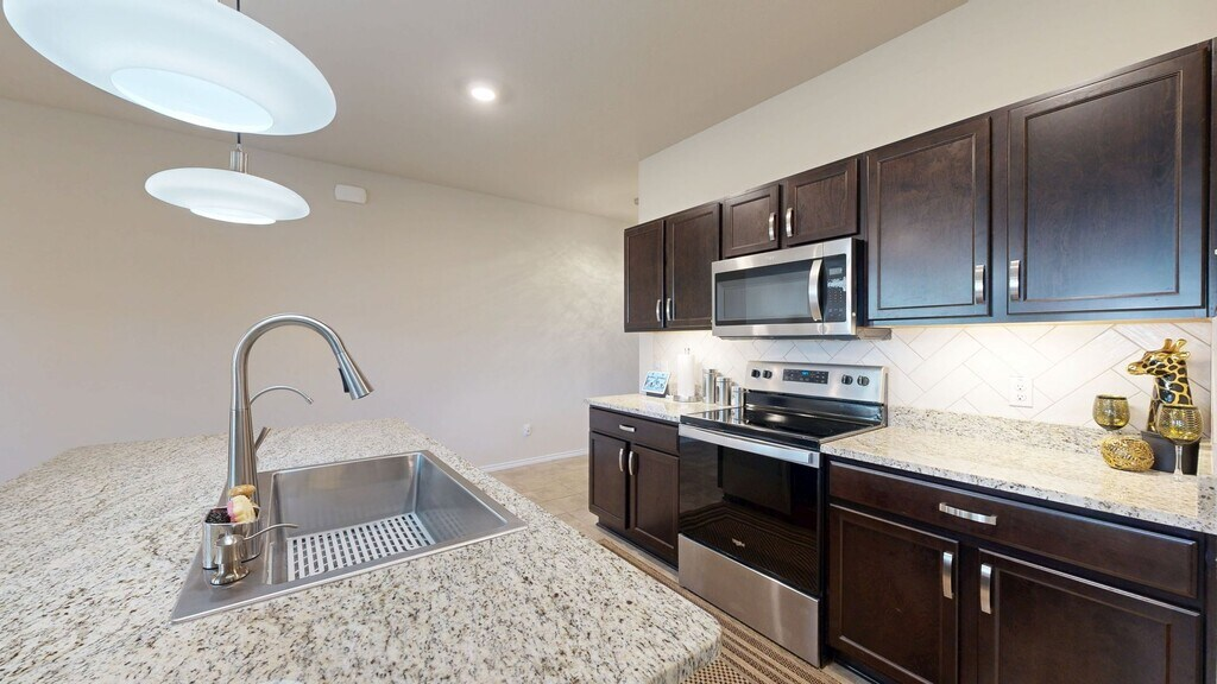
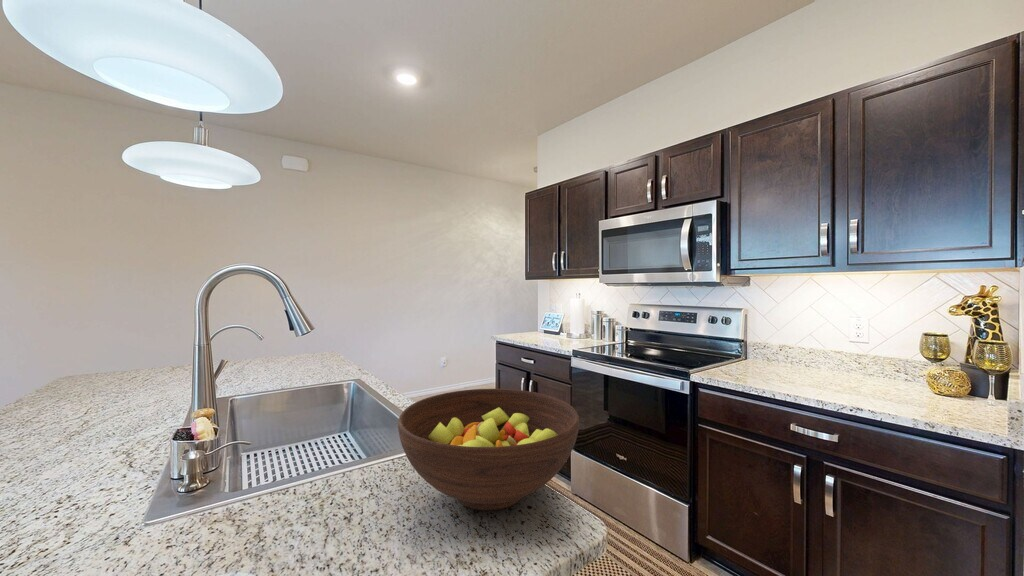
+ fruit bowl [397,388,580,511]
